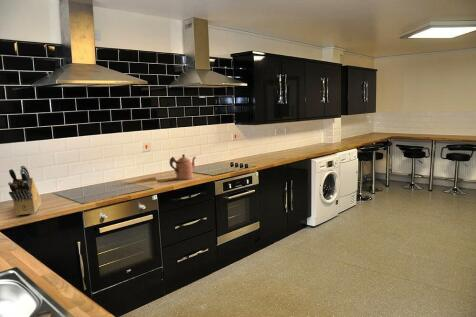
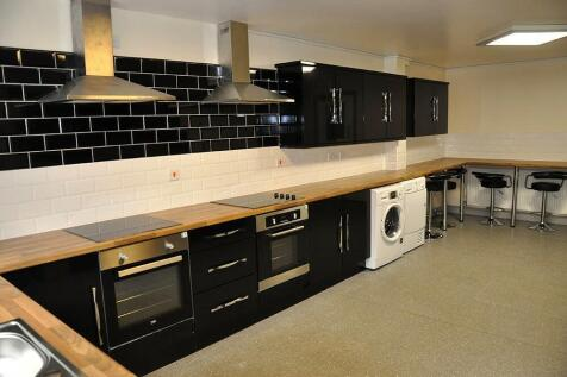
- coffeepot [169,153,197,181]
- knife block [7,165,42,217]
